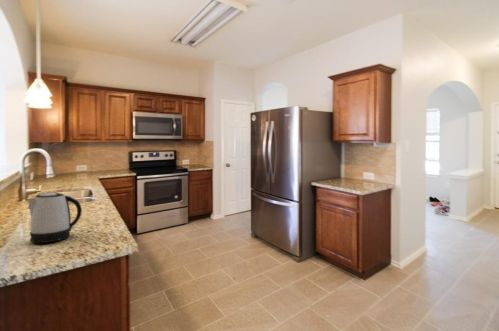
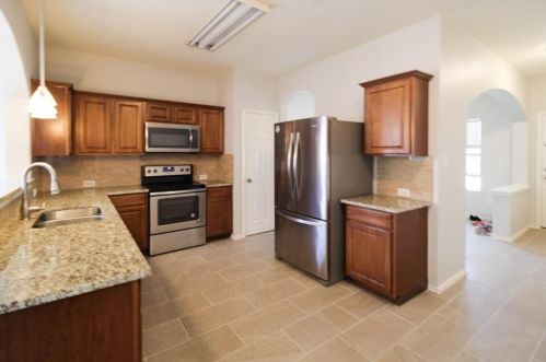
- kettle [27,192,83,244]
